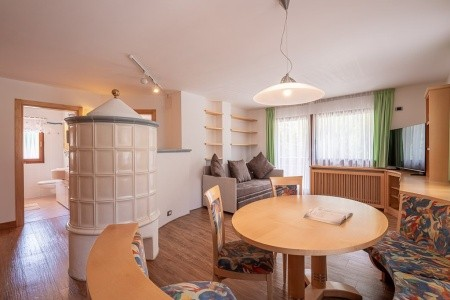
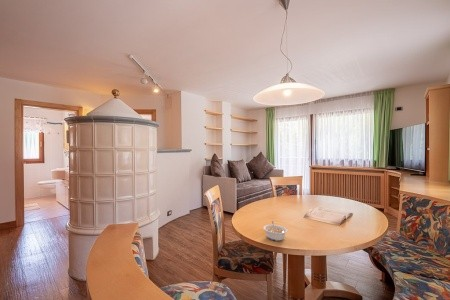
+ legume [262,220,289,242]
